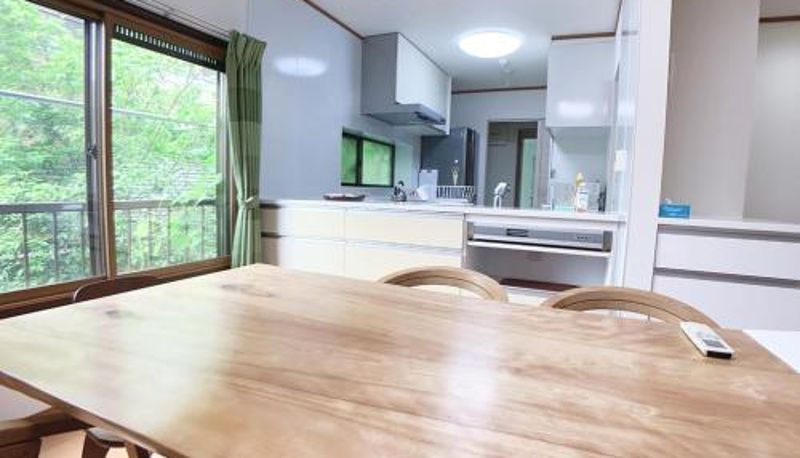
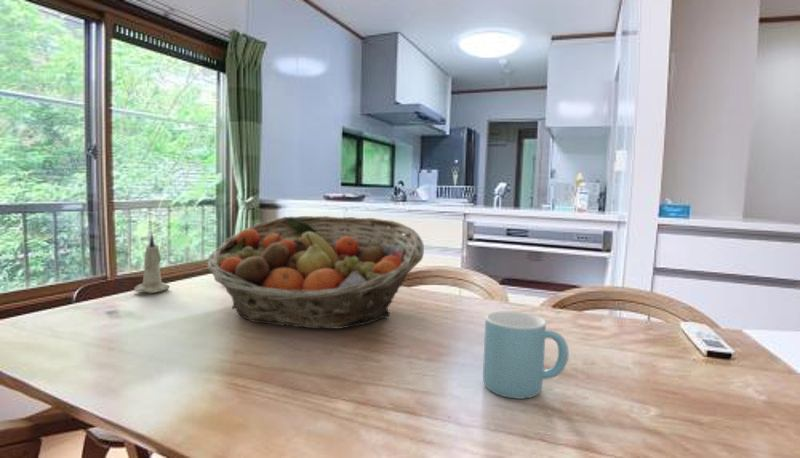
+ fruit basket [205,215,425,330]
+ candle [133,234,171,294]
+ mug [482,310,570,400]
